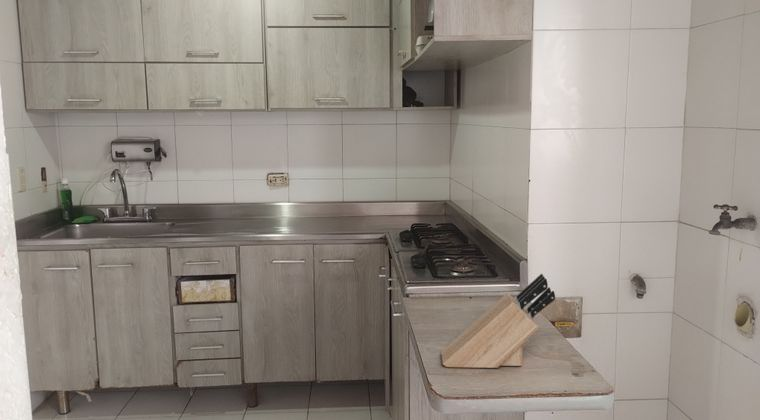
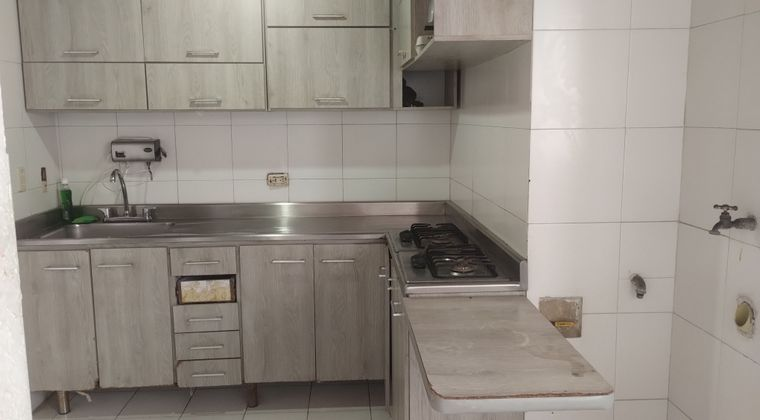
- knife block [440,273,556,369]
